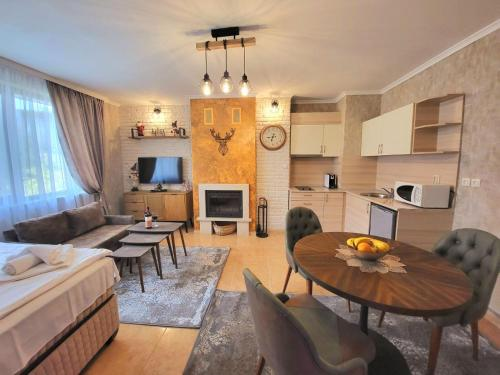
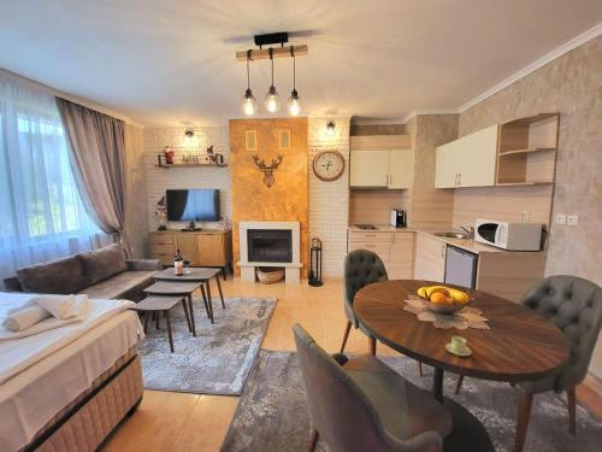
+ chinaware [444,335,472,357]
